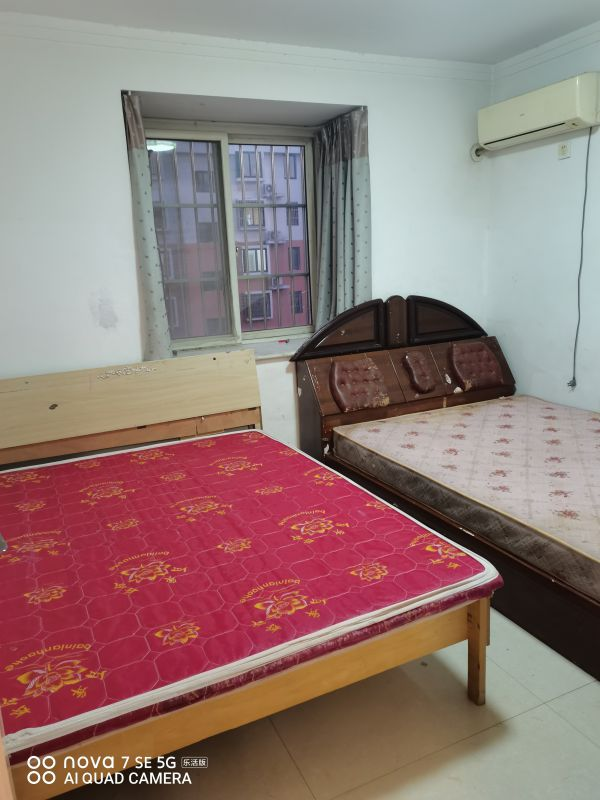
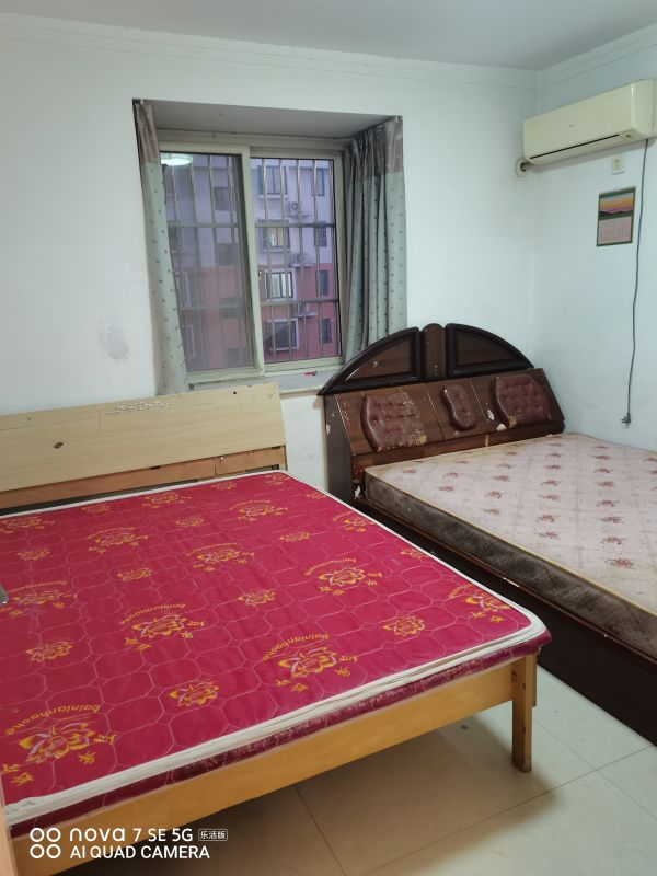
+ calendar [596,185,637,249]
